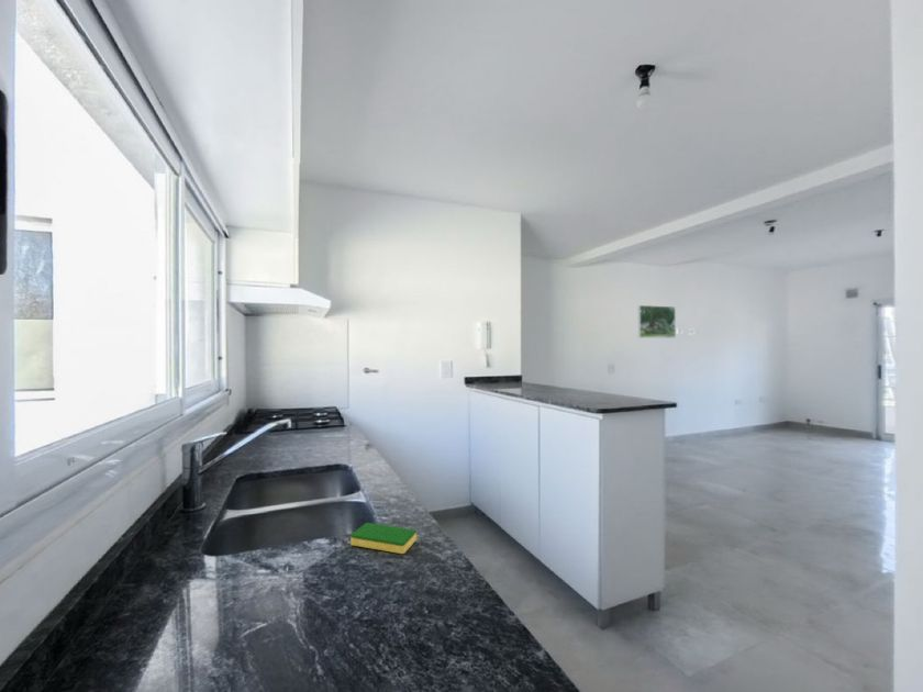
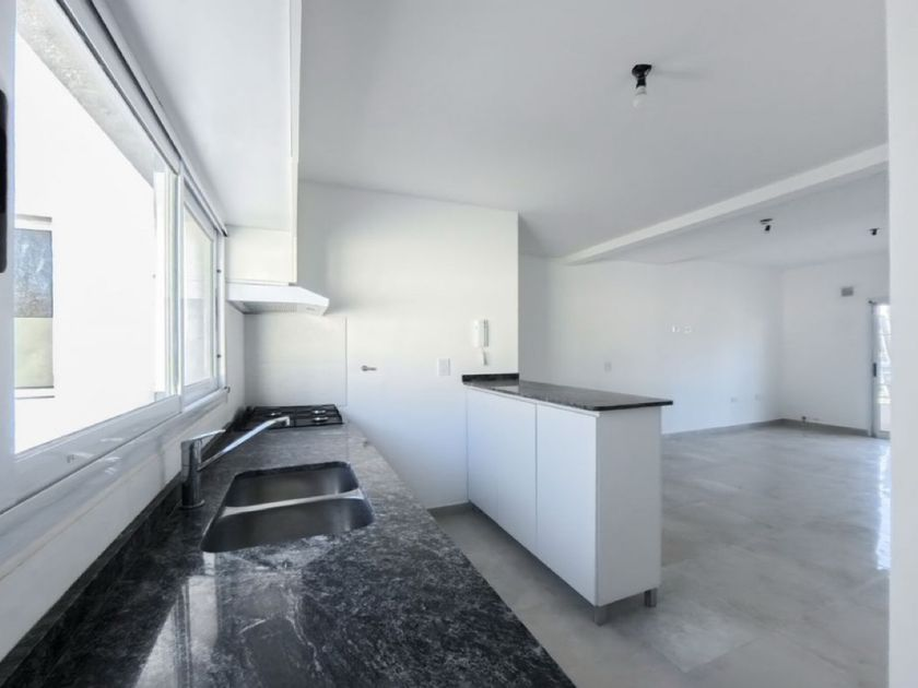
- dish sponge [349,522,418,555]
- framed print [637,304,677,339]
